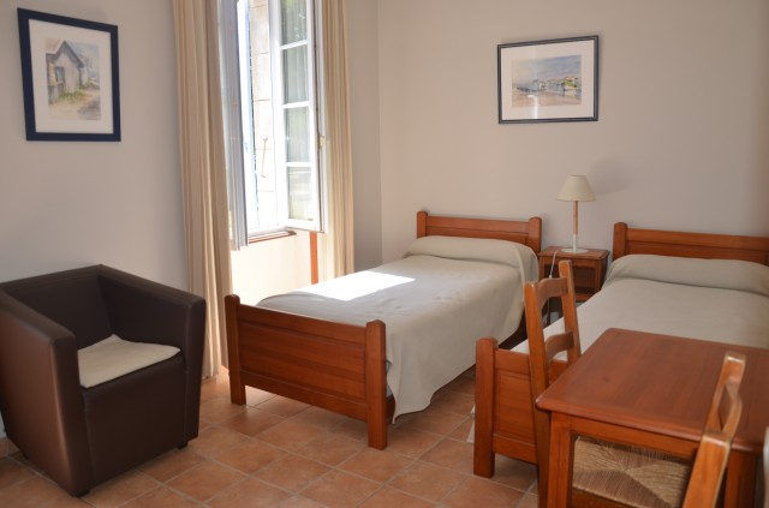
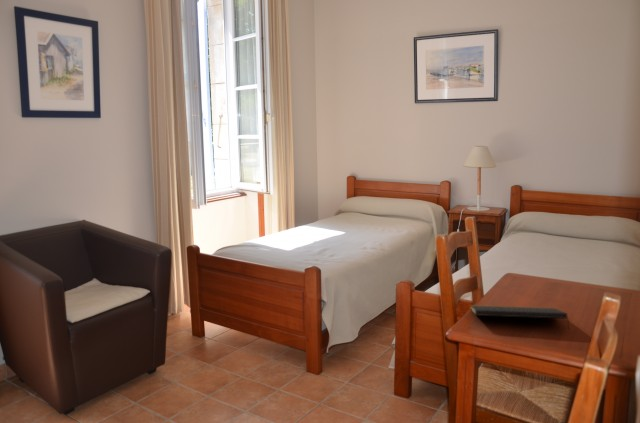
+ notepad [470,304,571,332]
